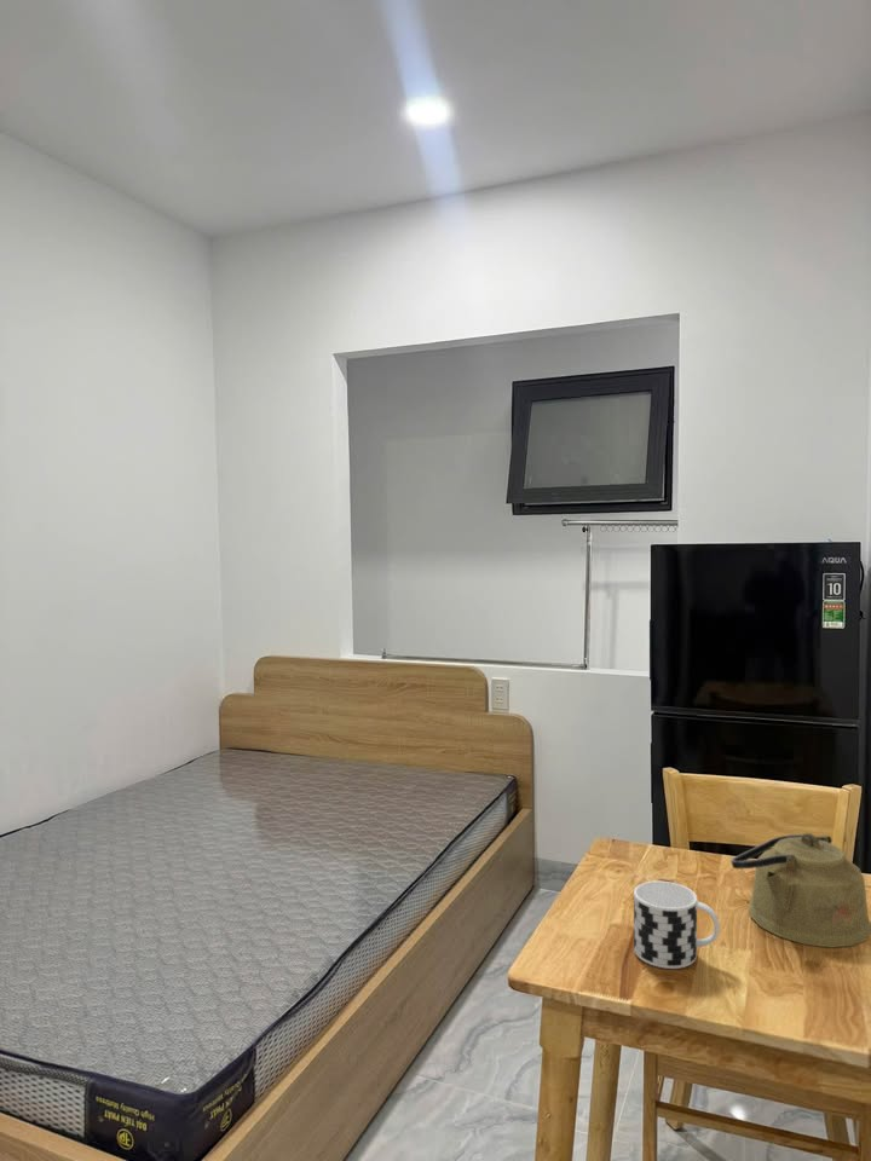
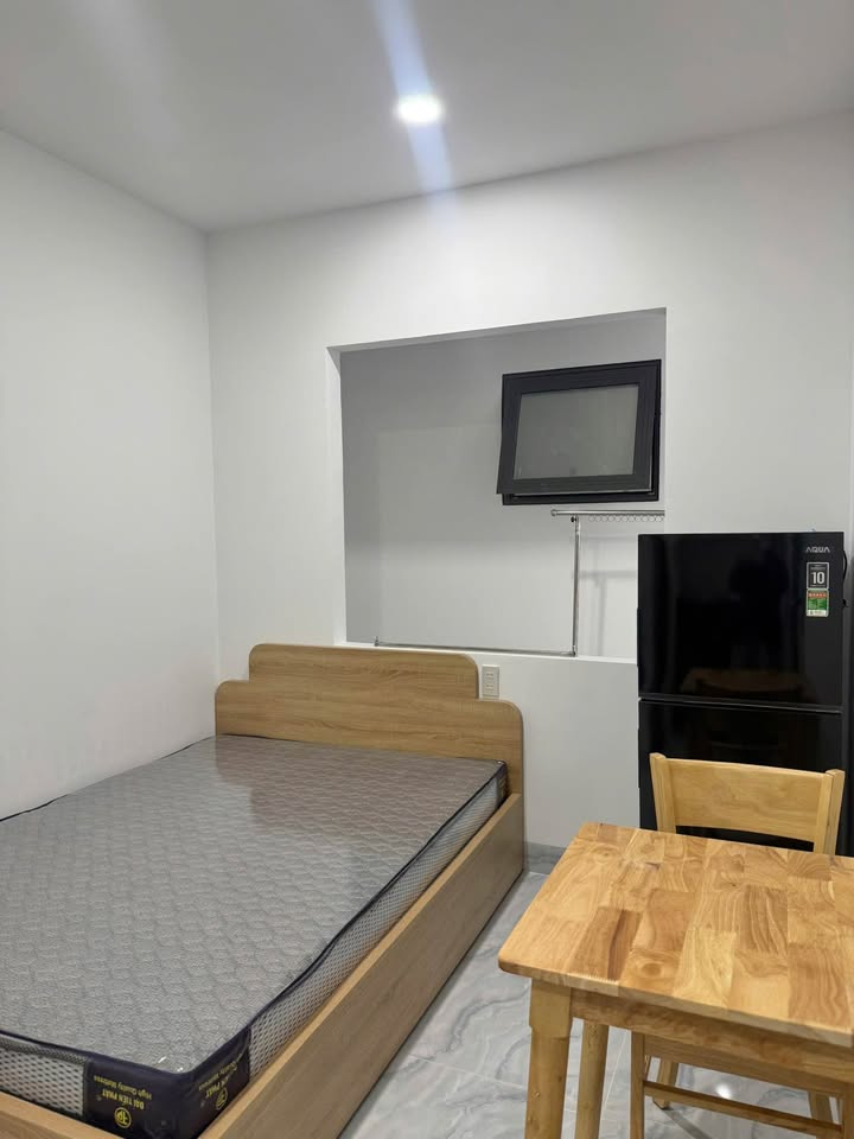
- kettle [729,831,871,948]
- cup [633,880,721,970]
